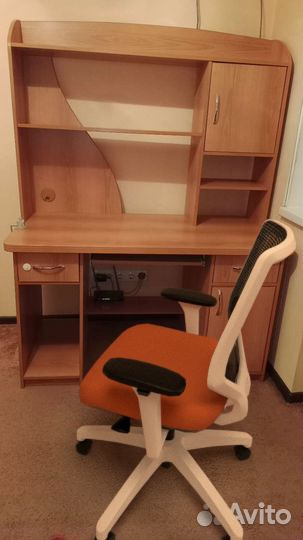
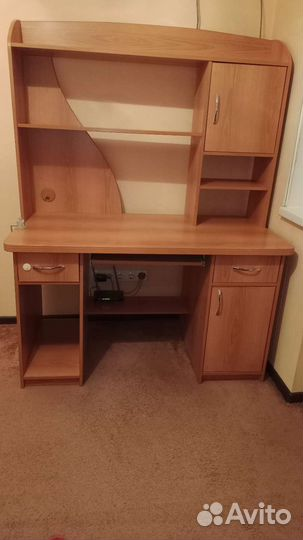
- office chair [75,218,297,540]
